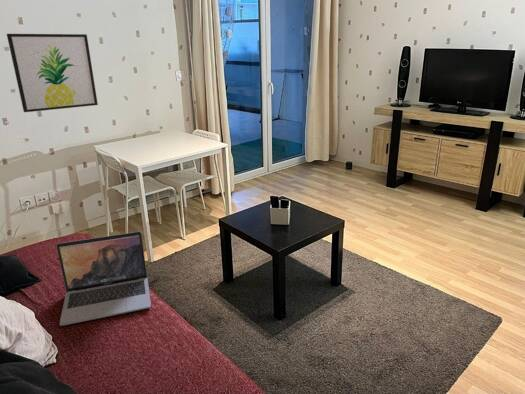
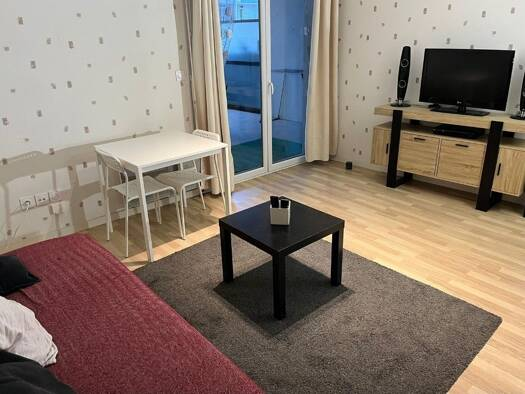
- wall art [6,33,99,113]
- laptop [55,231,152,327]
